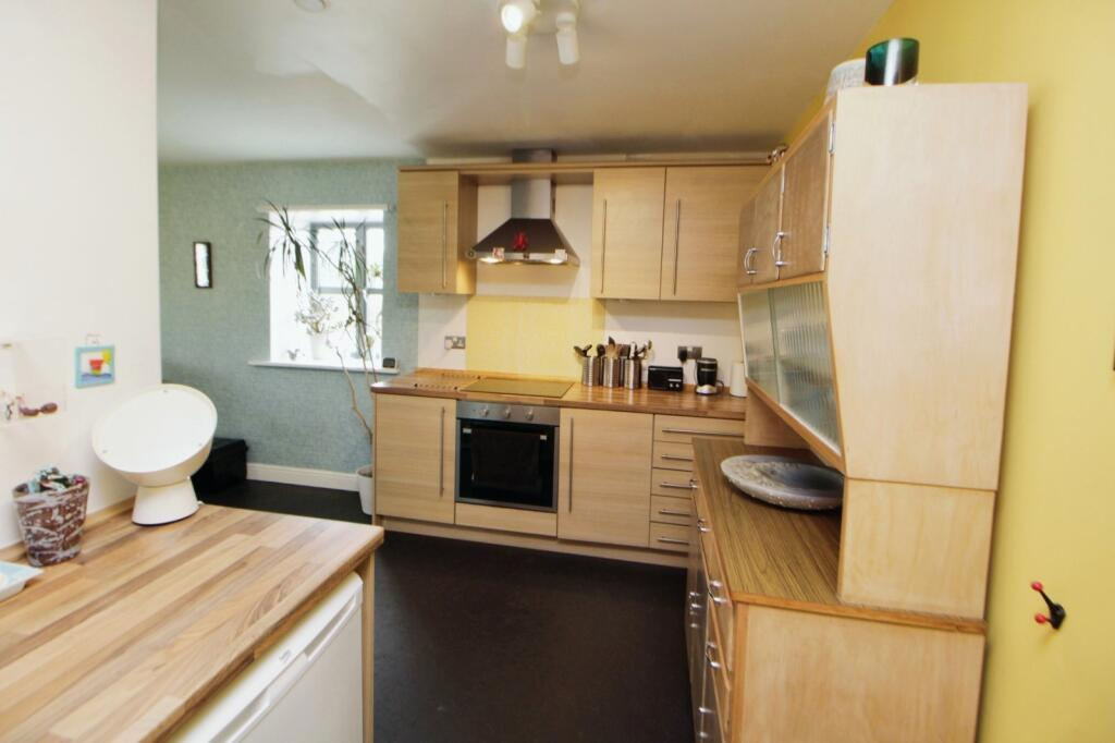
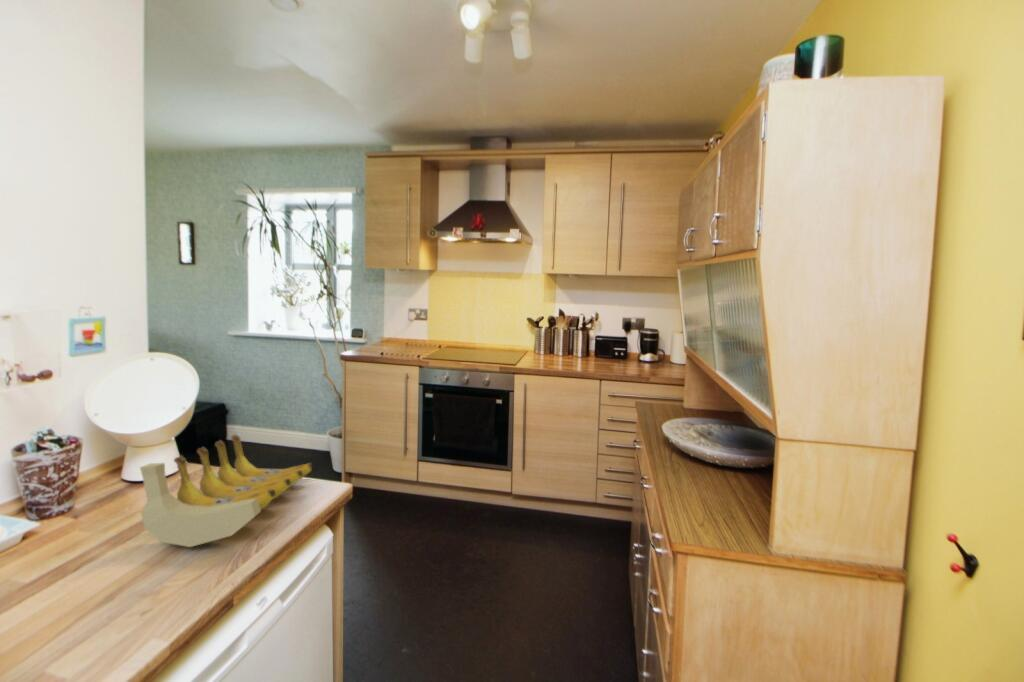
+ banana [139,433,313,548]
